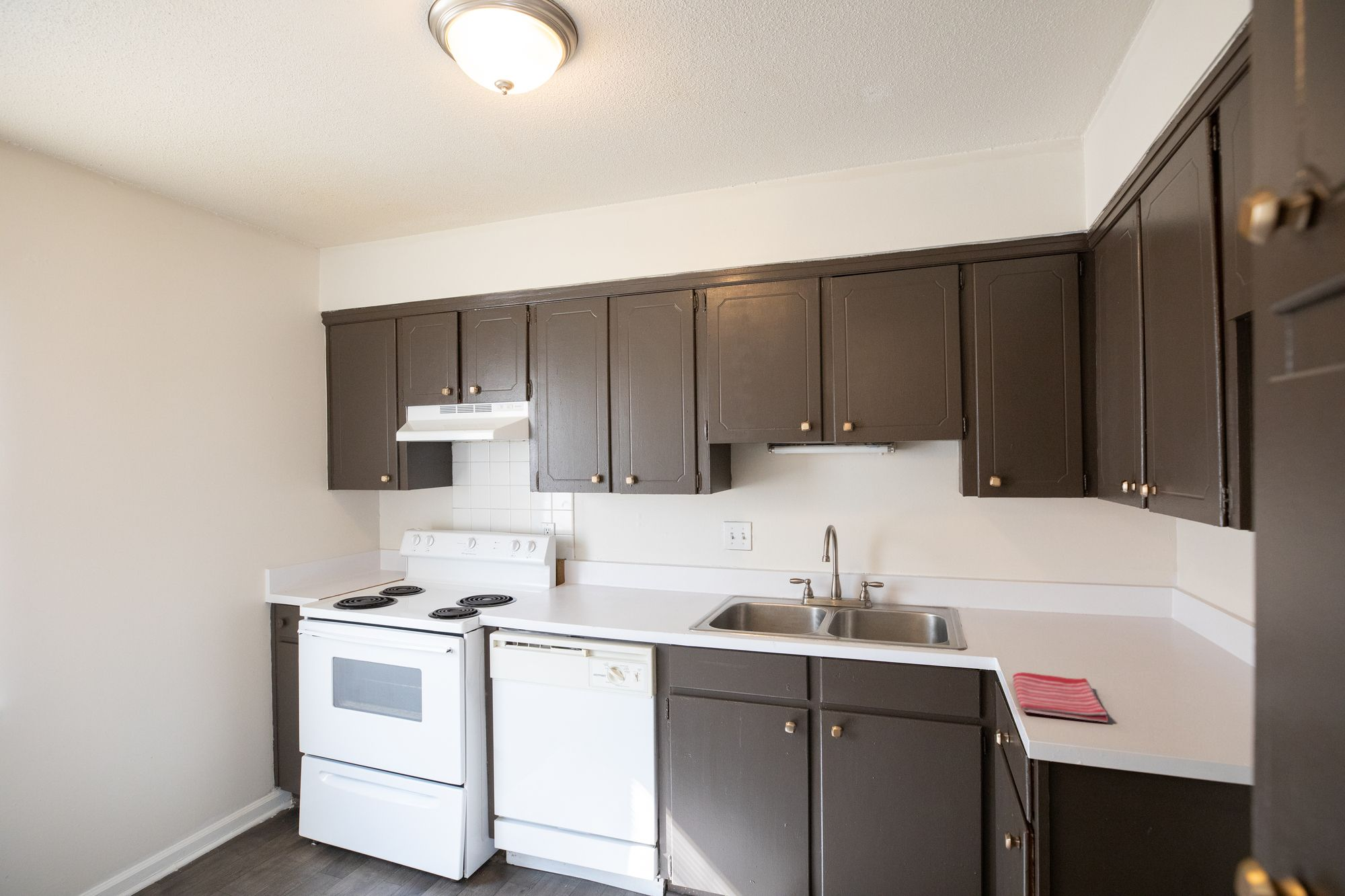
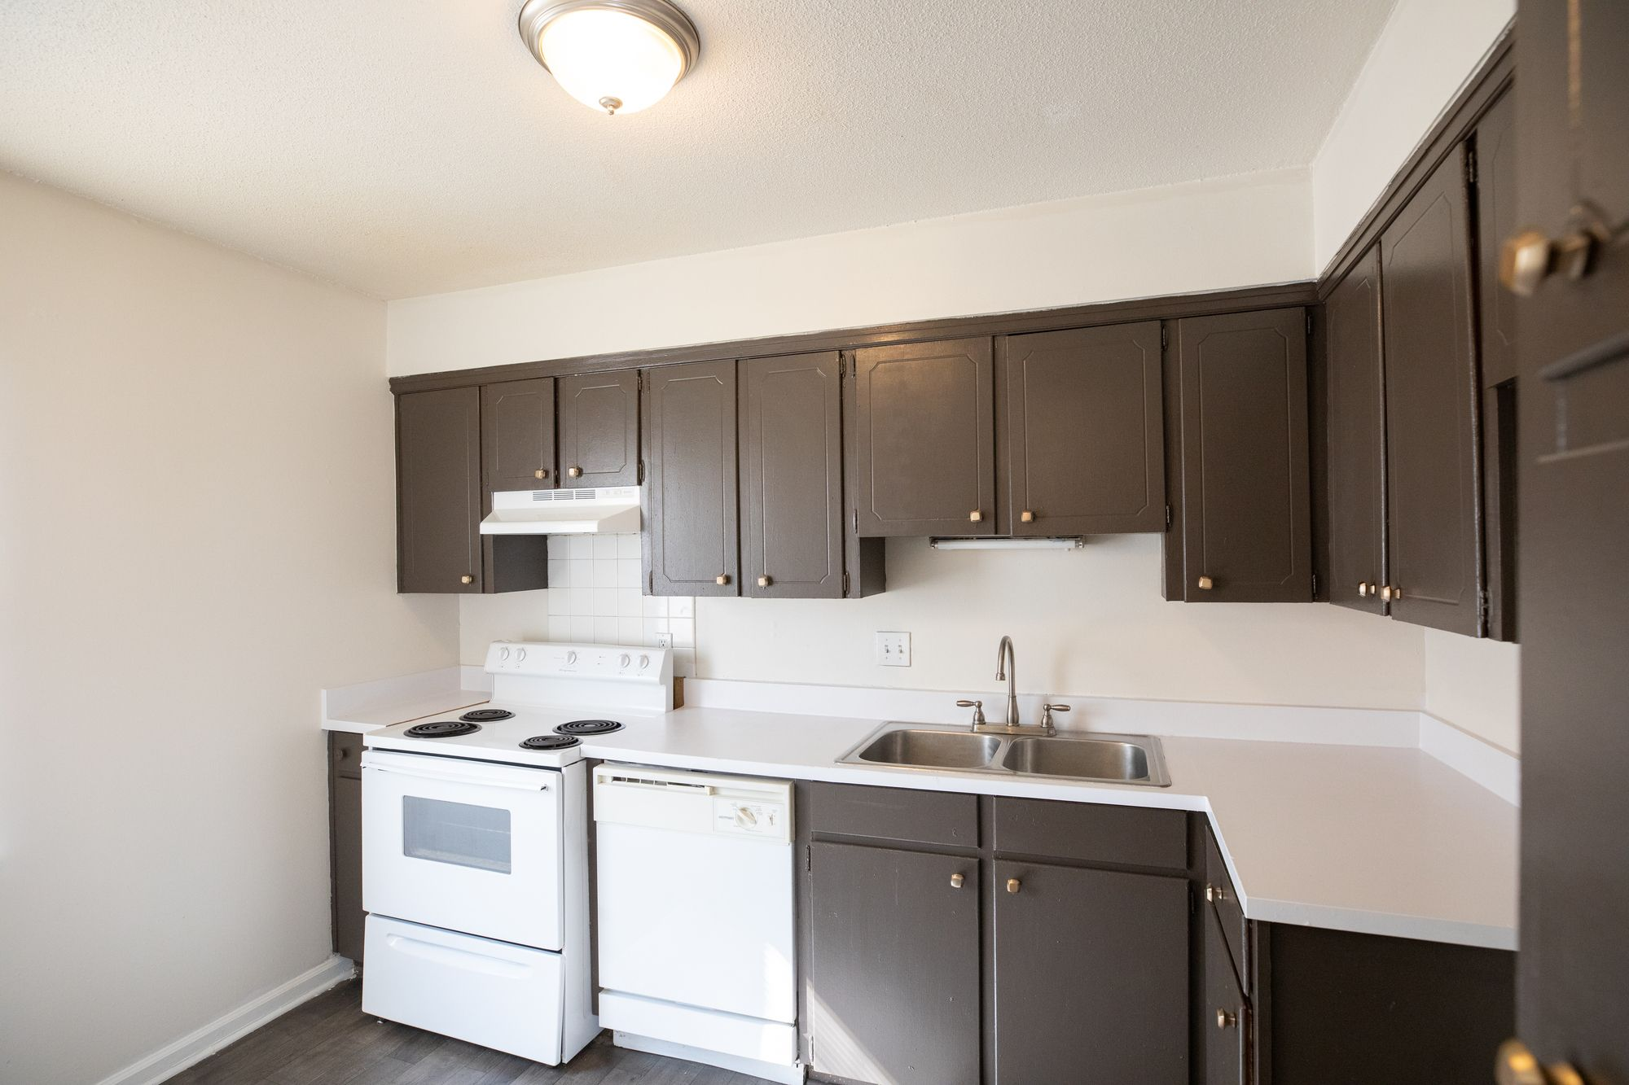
- dish towel [1012,671,1109,723]
